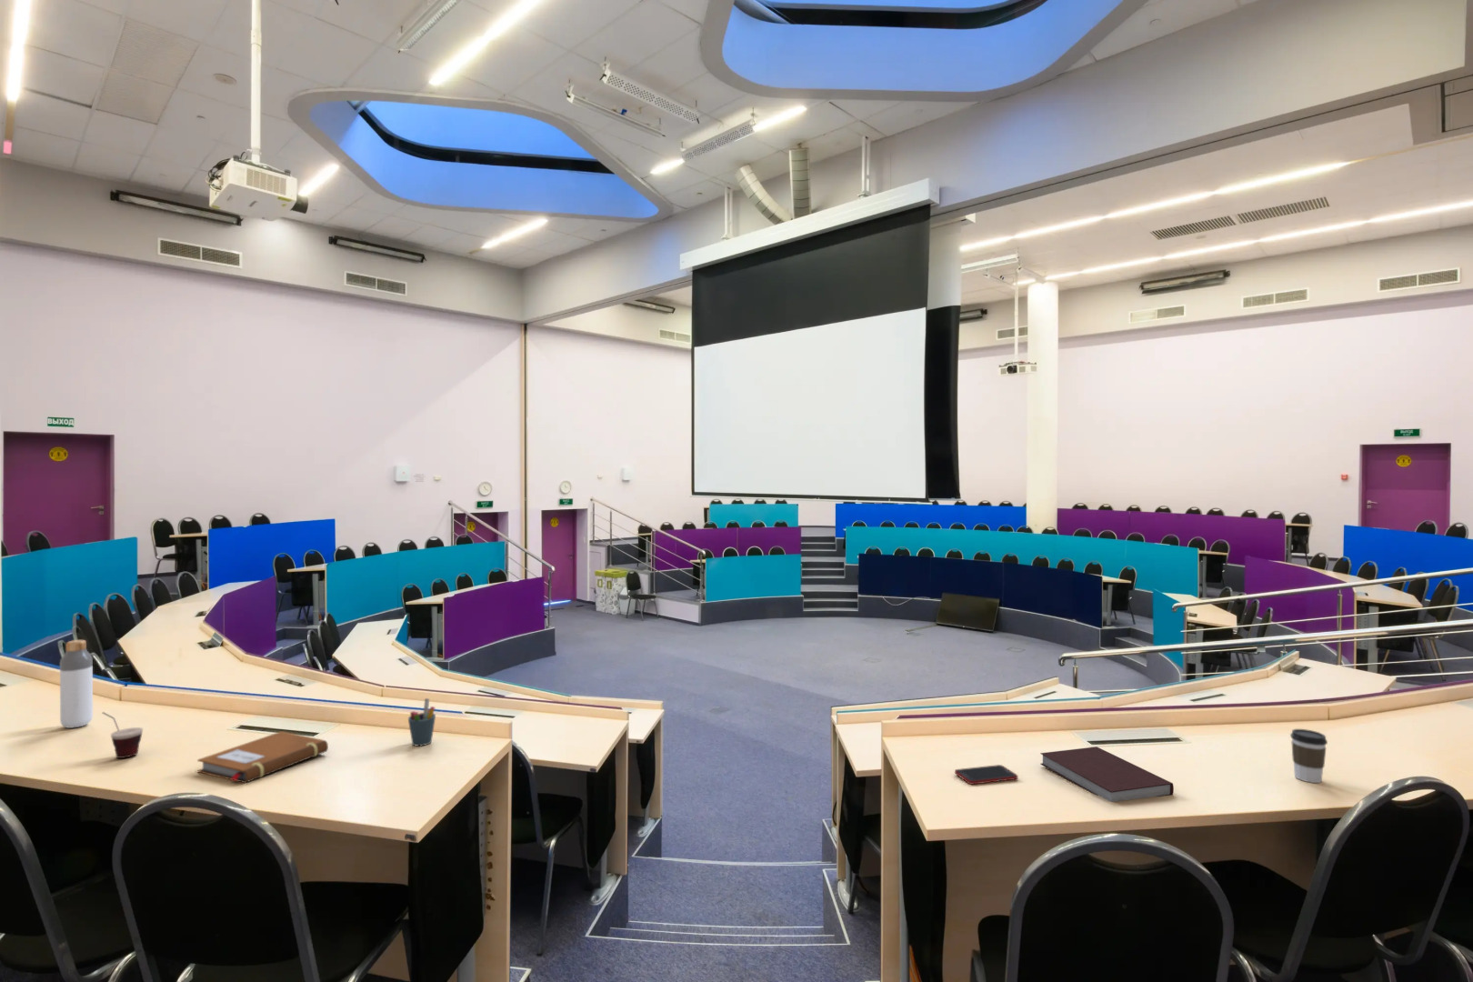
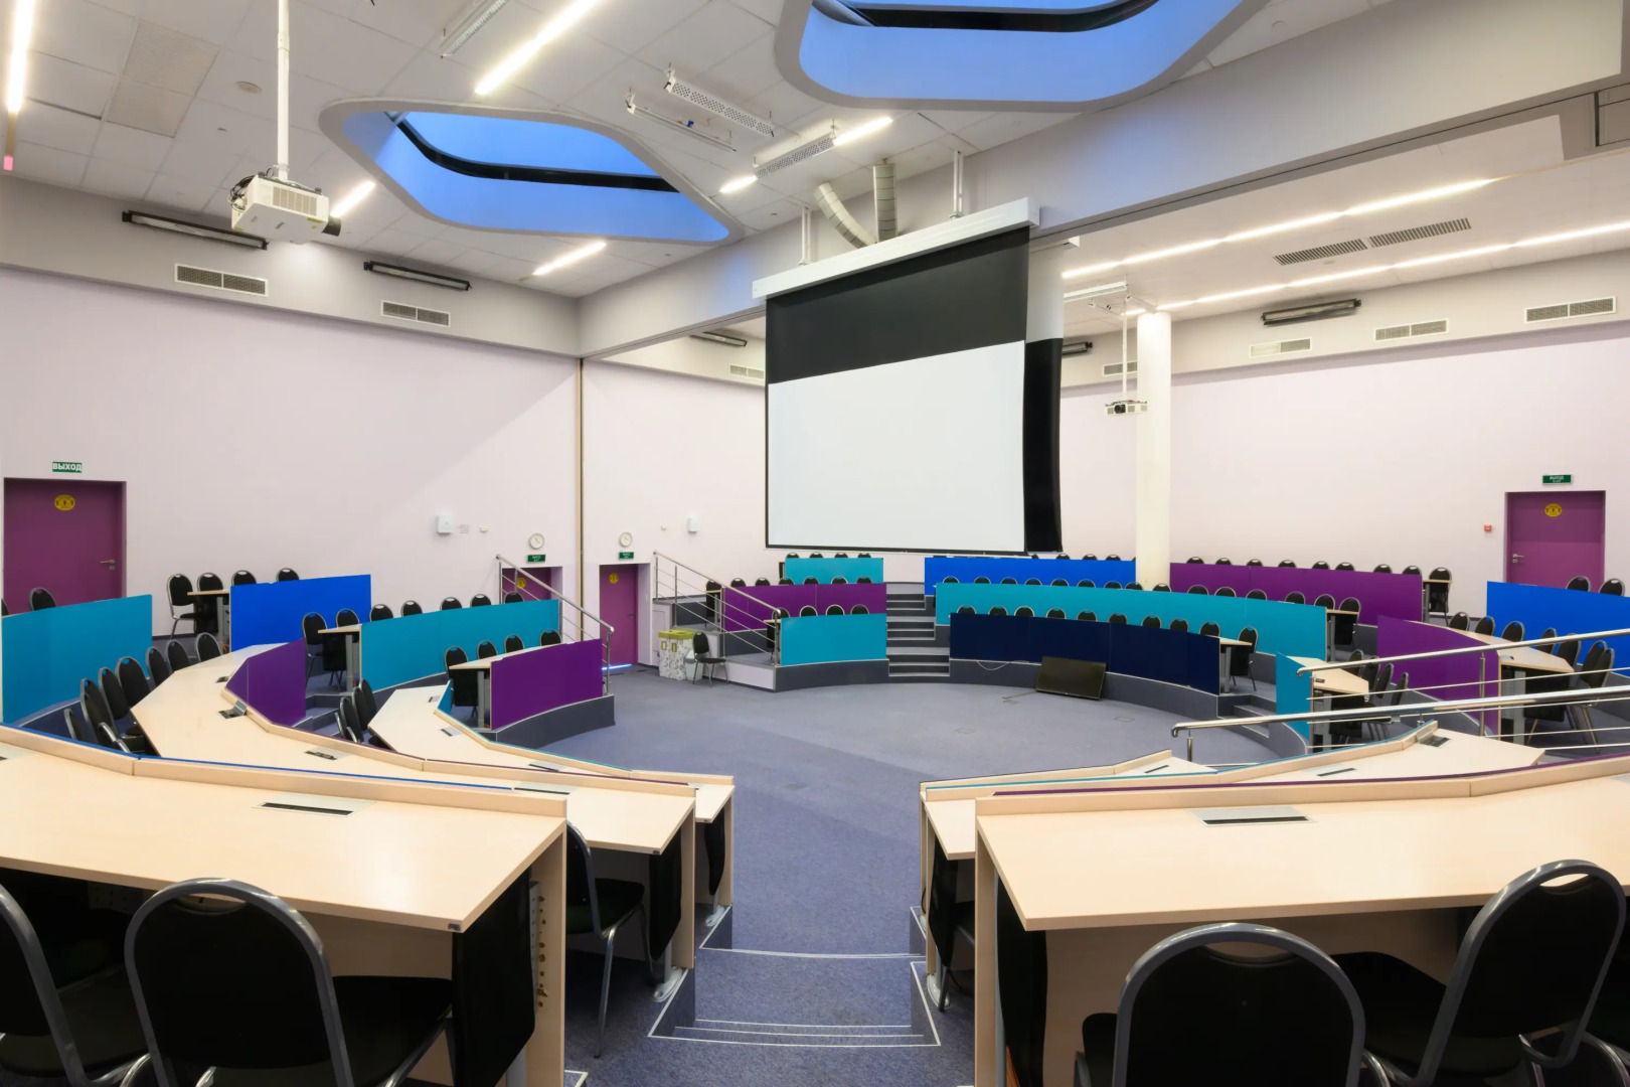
- bottle [59,639,93,729]
- cup [101,711,144,760]
- pen holder [408,697,436,746]
- coffee cup [1289,729,1328,784]
- notebook [1039,745,1175,803]
- cell phone [954,764,1019,786]
- notebook [196,730,329,784]
